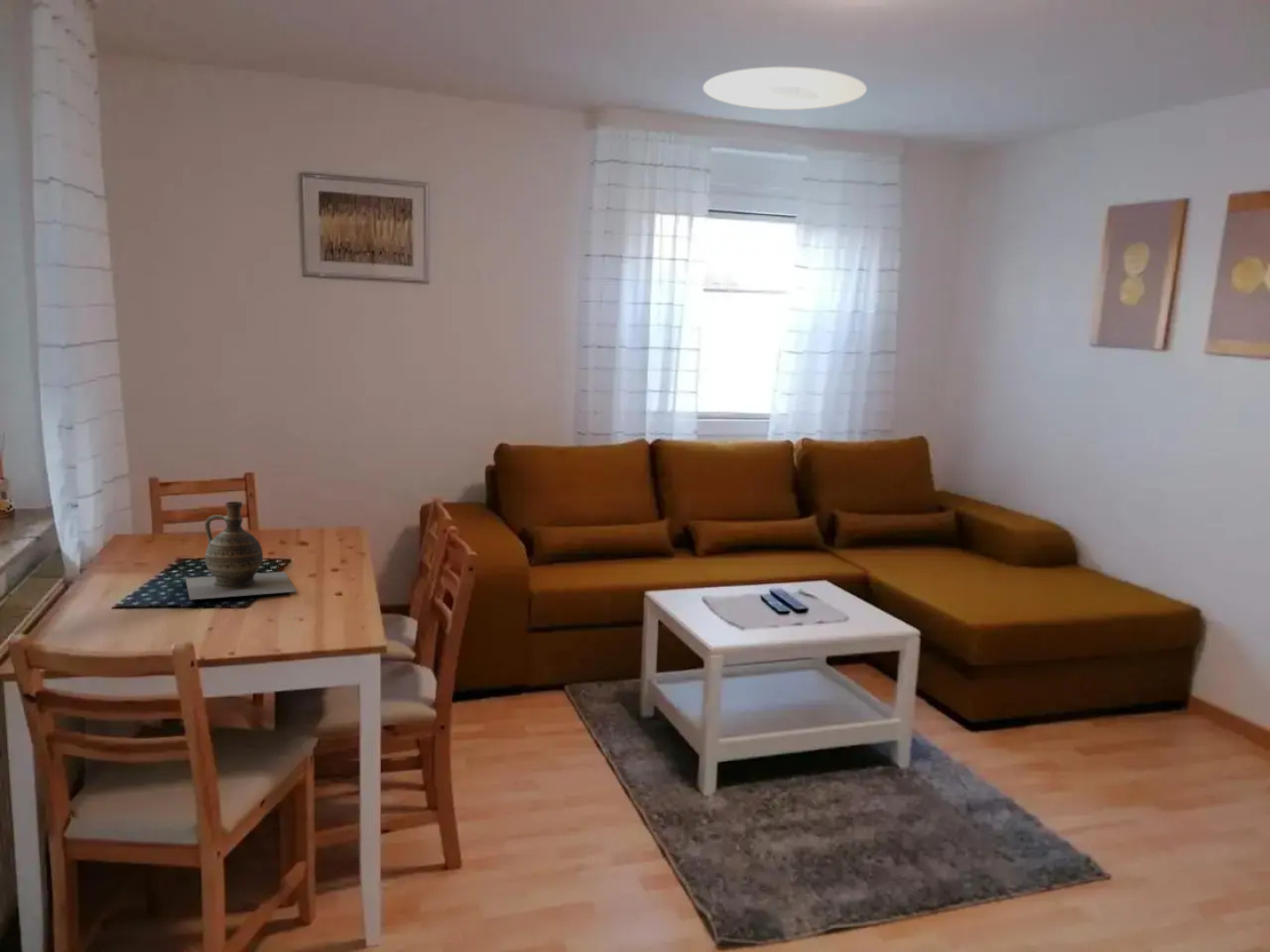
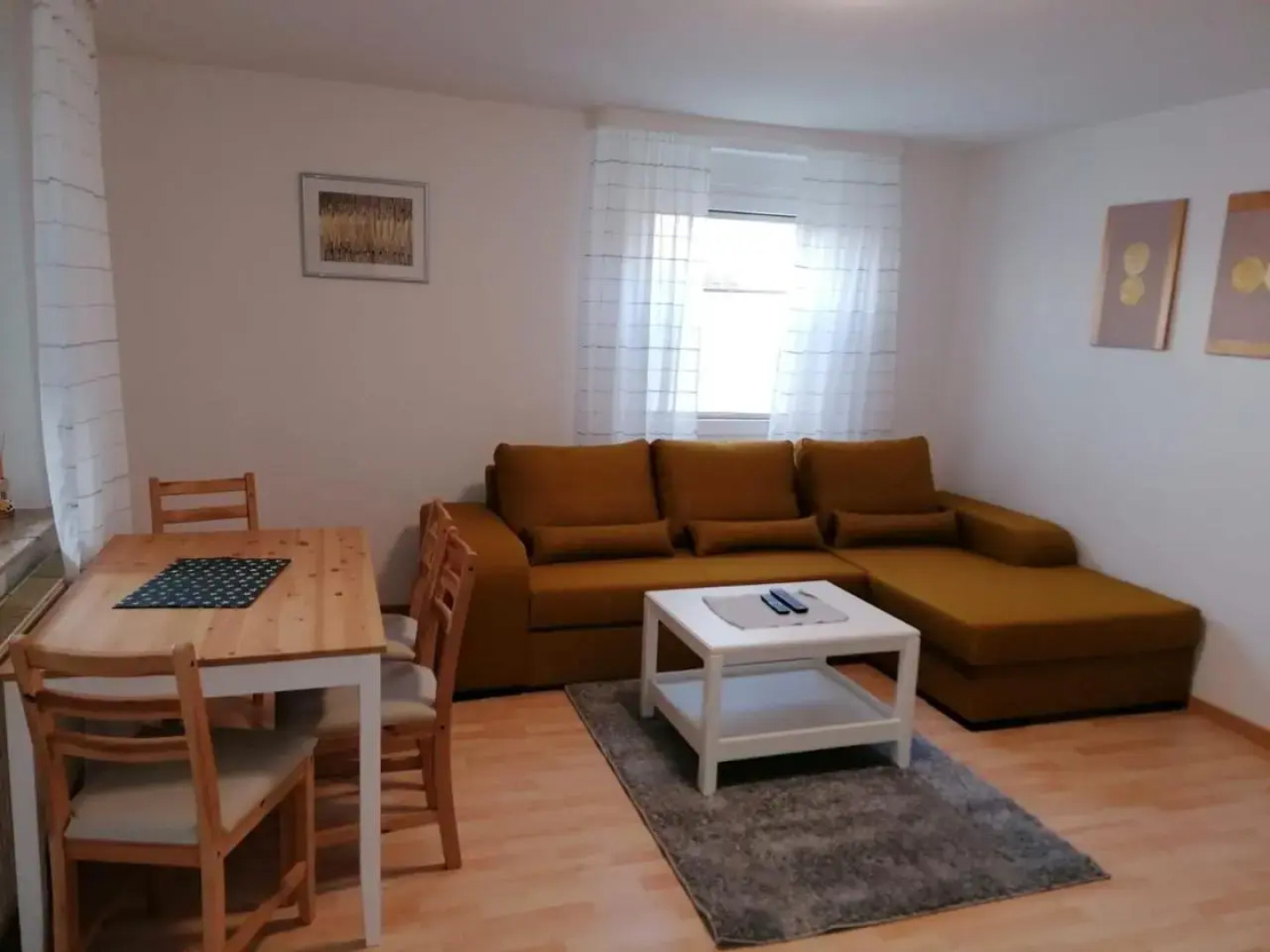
- ceramic jug [184,501,298,600]
- ceiling light [702,66,868,111]
